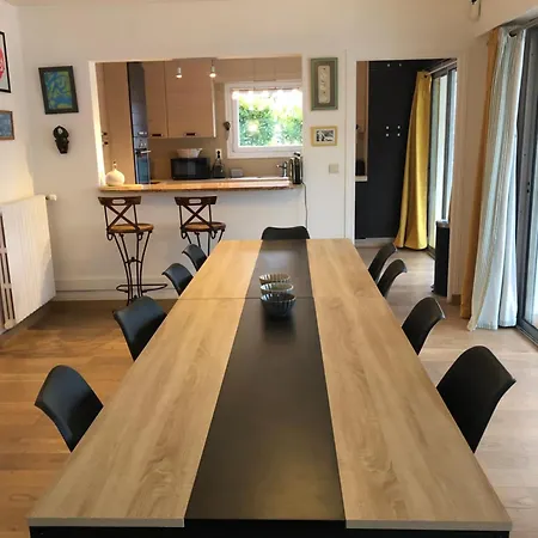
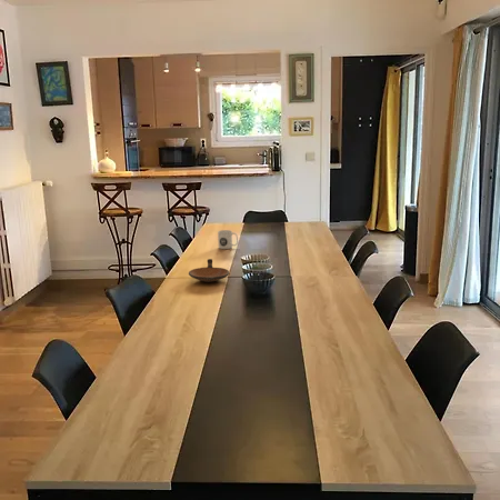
+ mug [217,229,239,250]
+ bowl [188,258,230,283]
